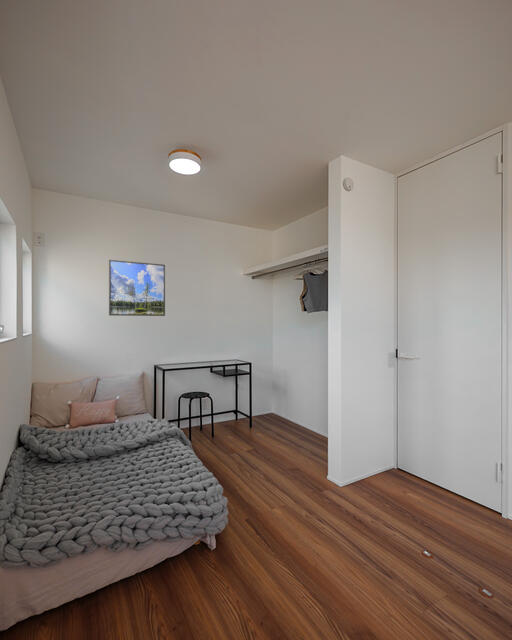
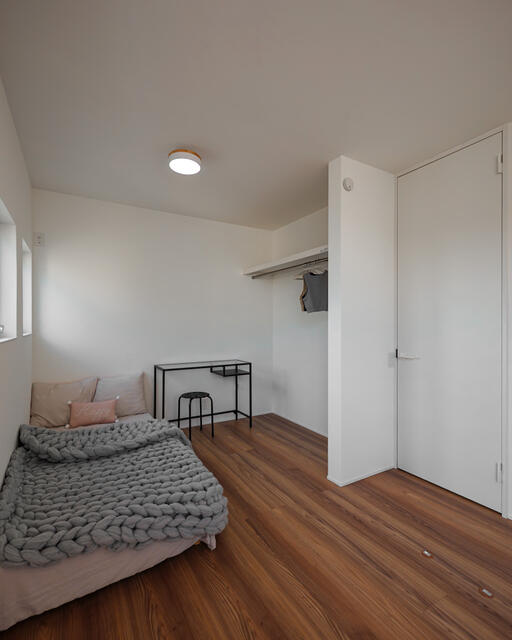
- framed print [108,259,166,317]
